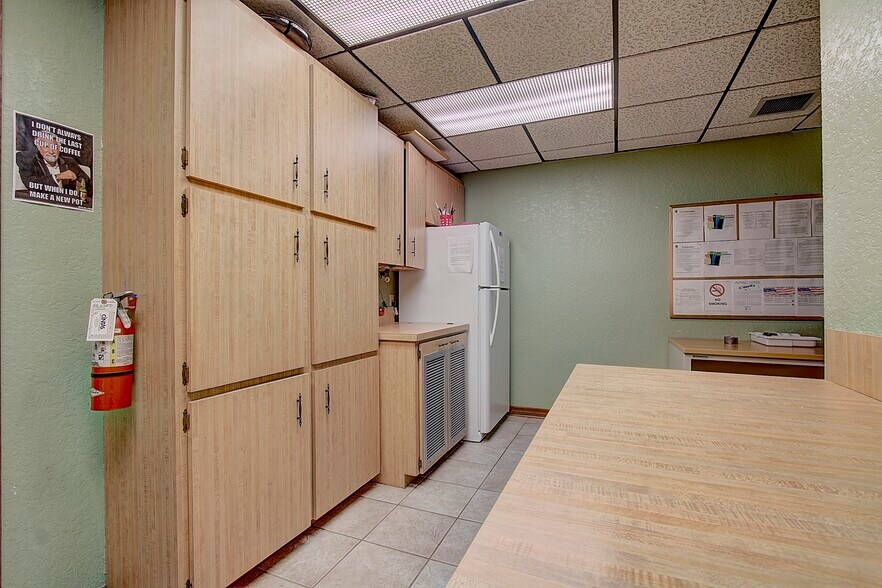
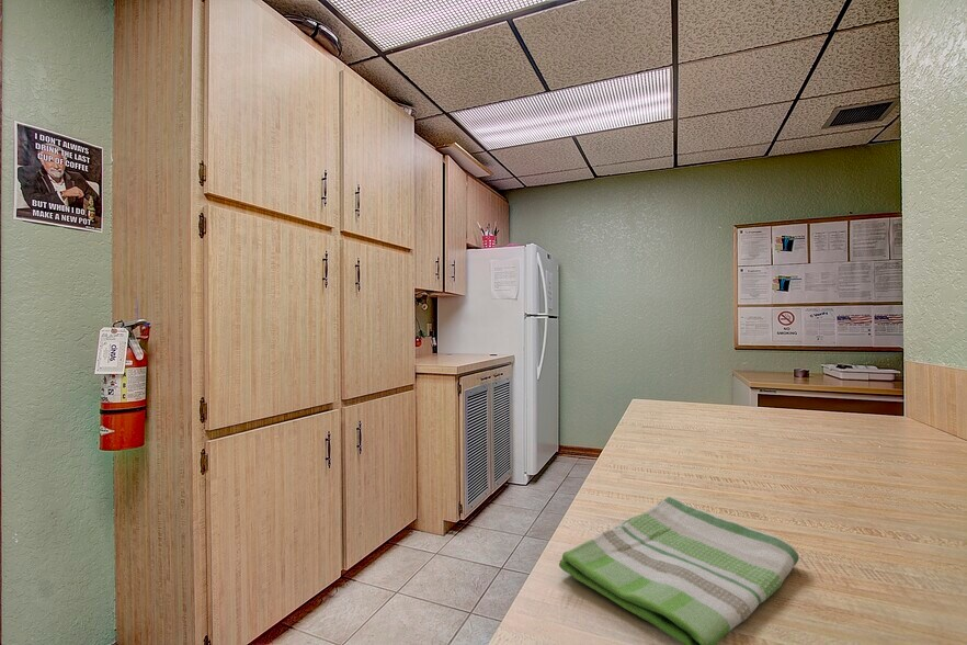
+ dish towel [558,496,800,645]
